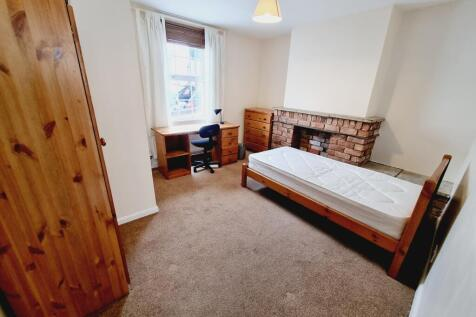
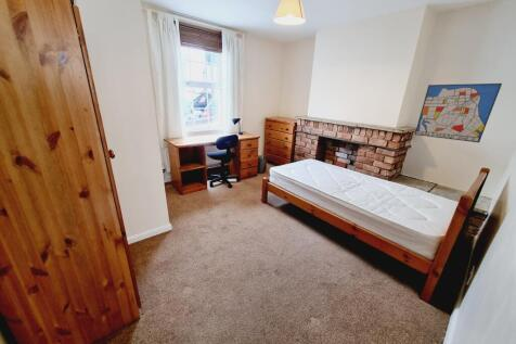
+ wall art [414,82,503,143]
